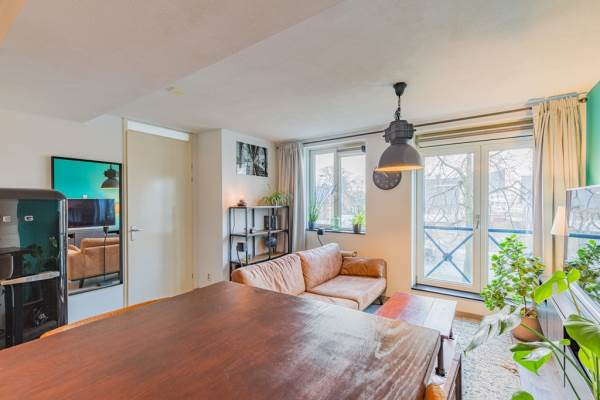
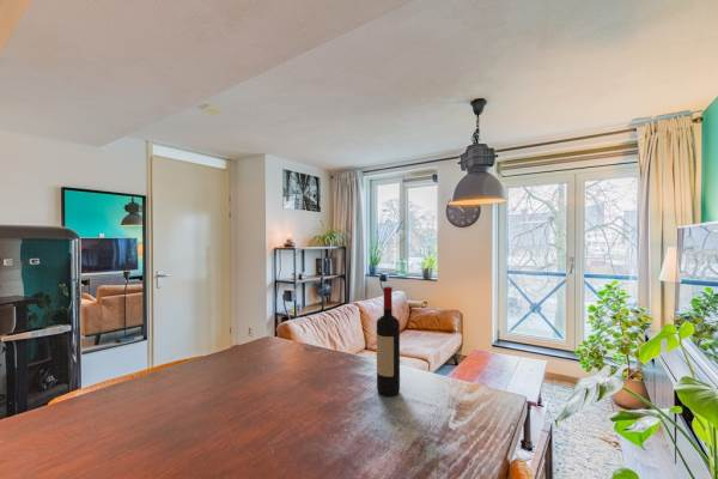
+ wine bottle [376,285,401,396]
